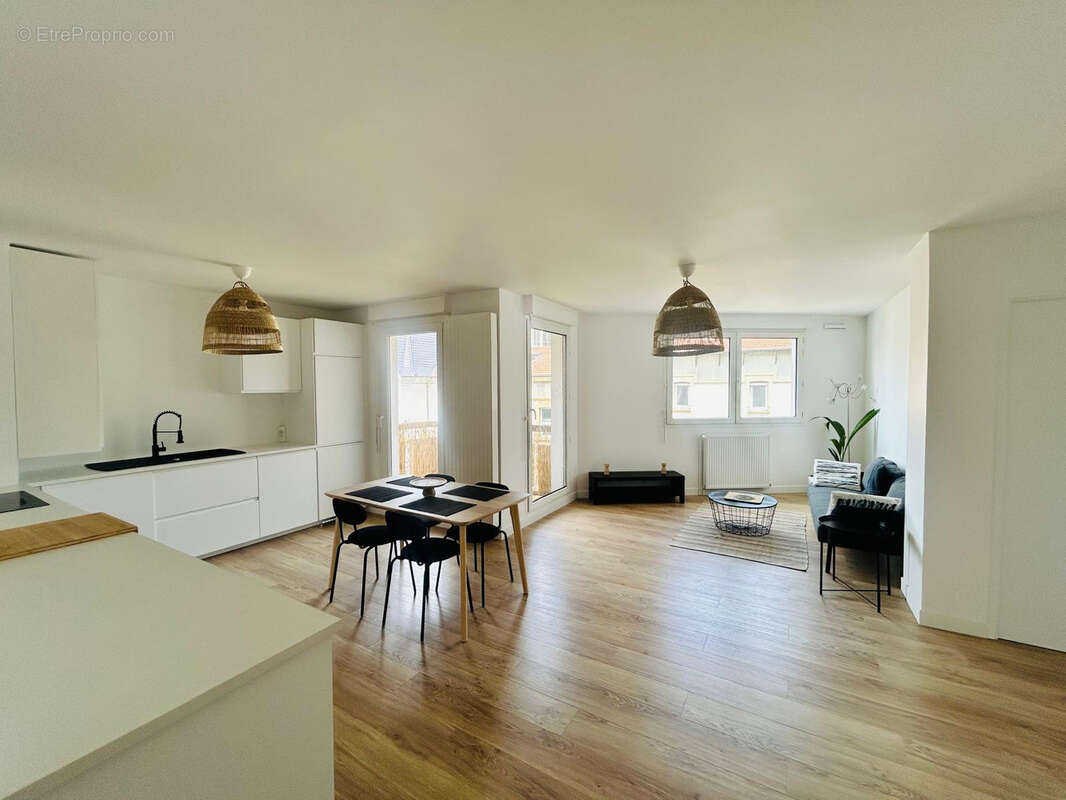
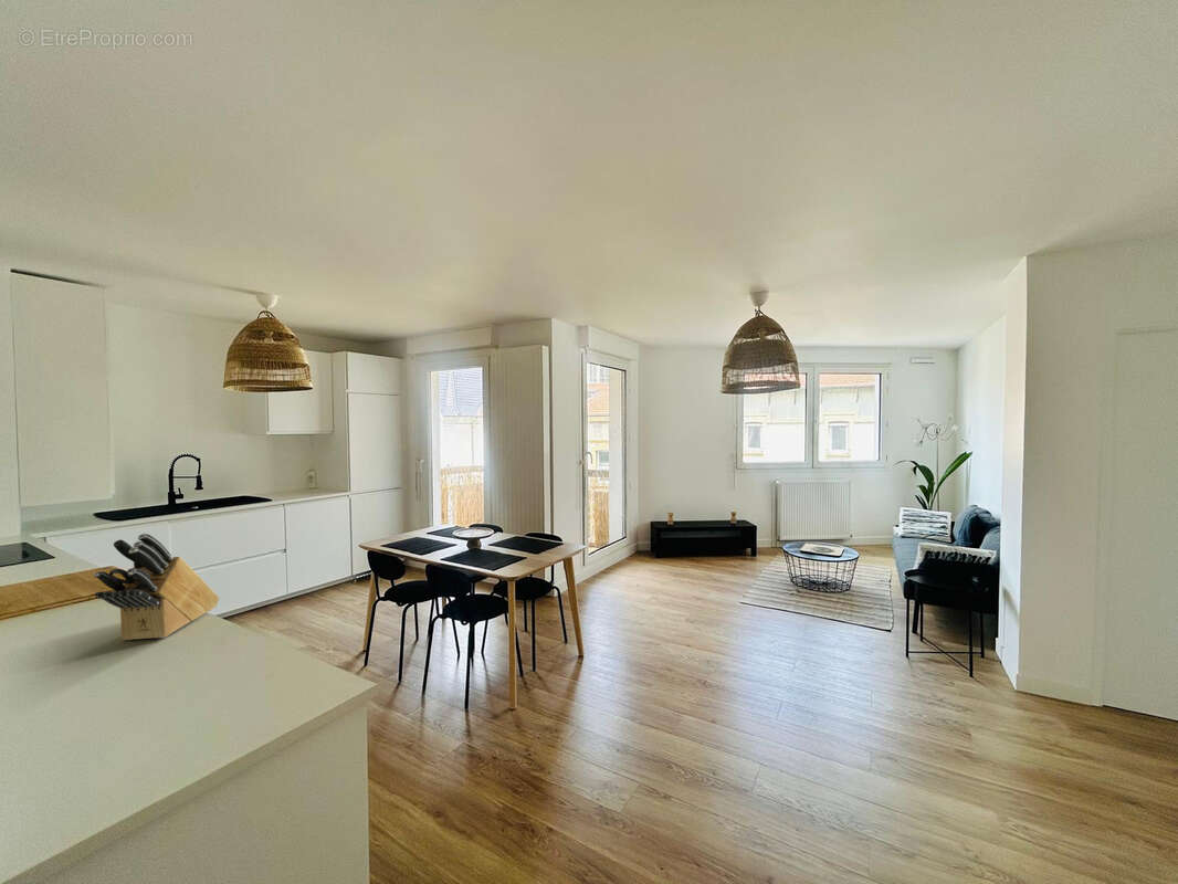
+ knife block [93,533,220,641]
